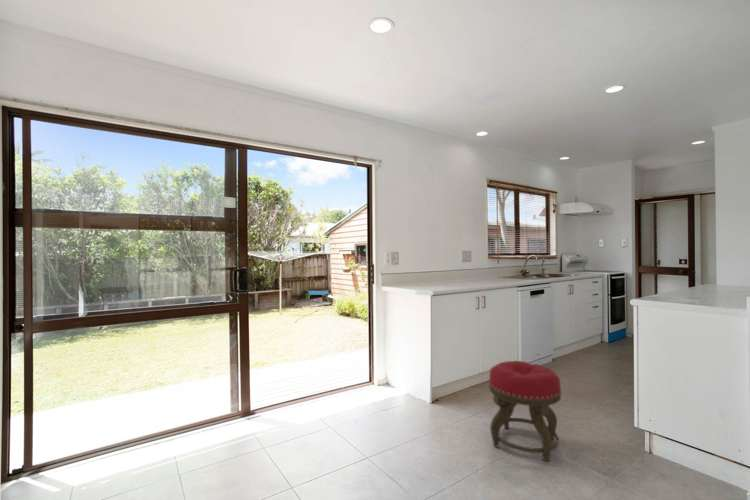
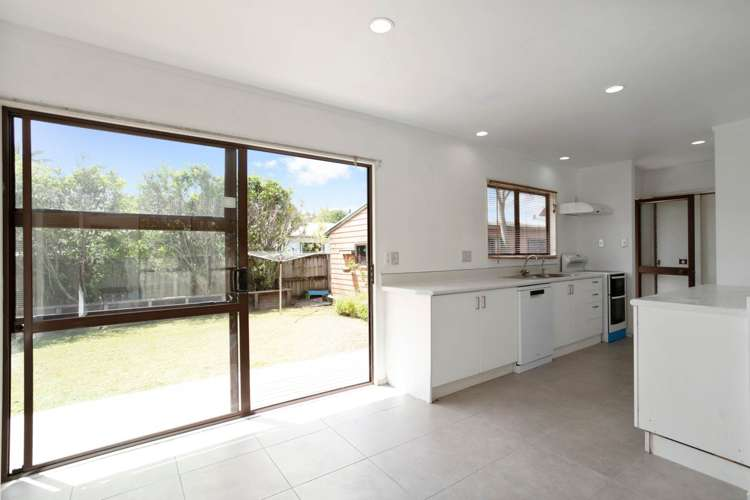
- stool [488,360,562,462]
